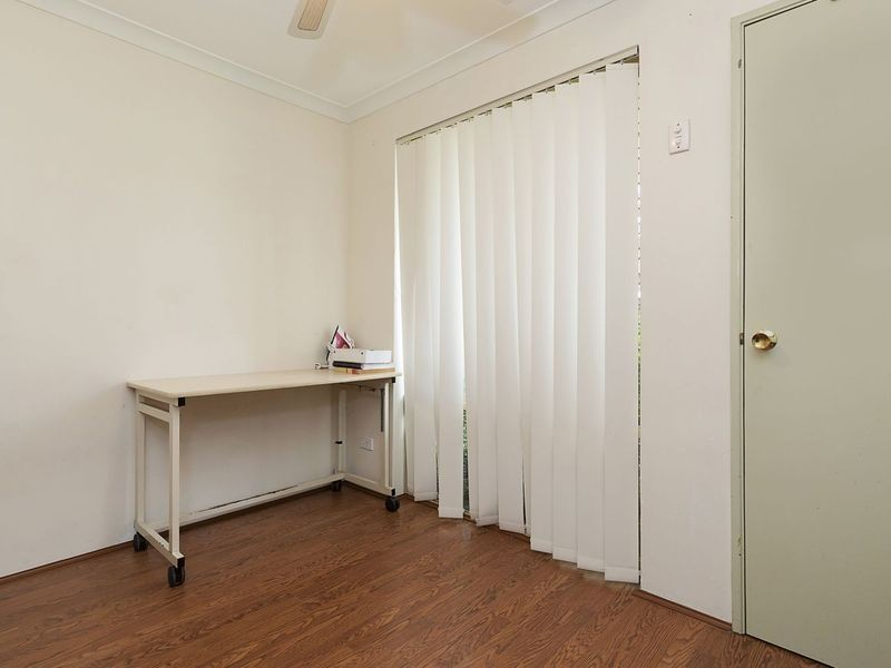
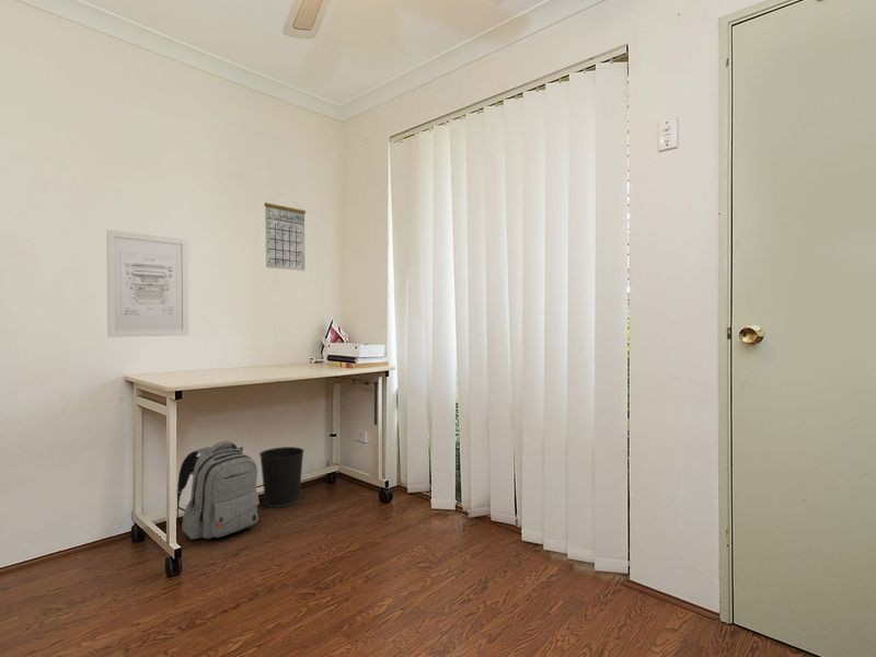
+ calendar [264,193,307,272]
+ backpack [176,440,261,541]
+ wall art [106,229,189,338]
+ wastebasket [258,446,306,509]
